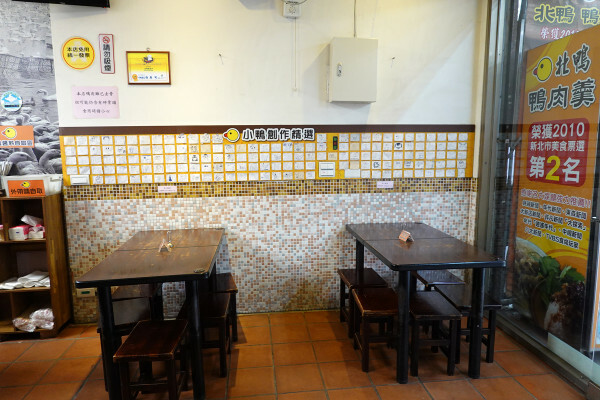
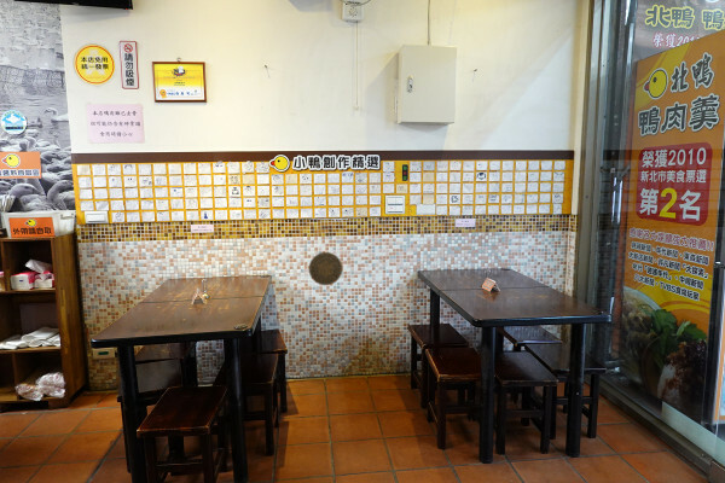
+ decorative plate [308,251,343,286]
